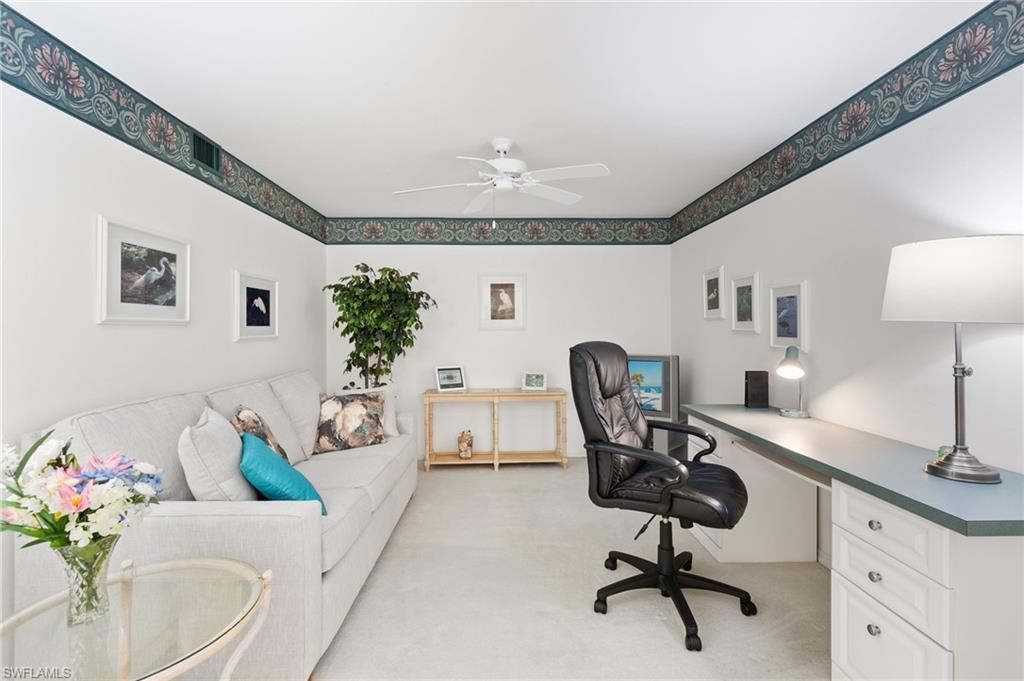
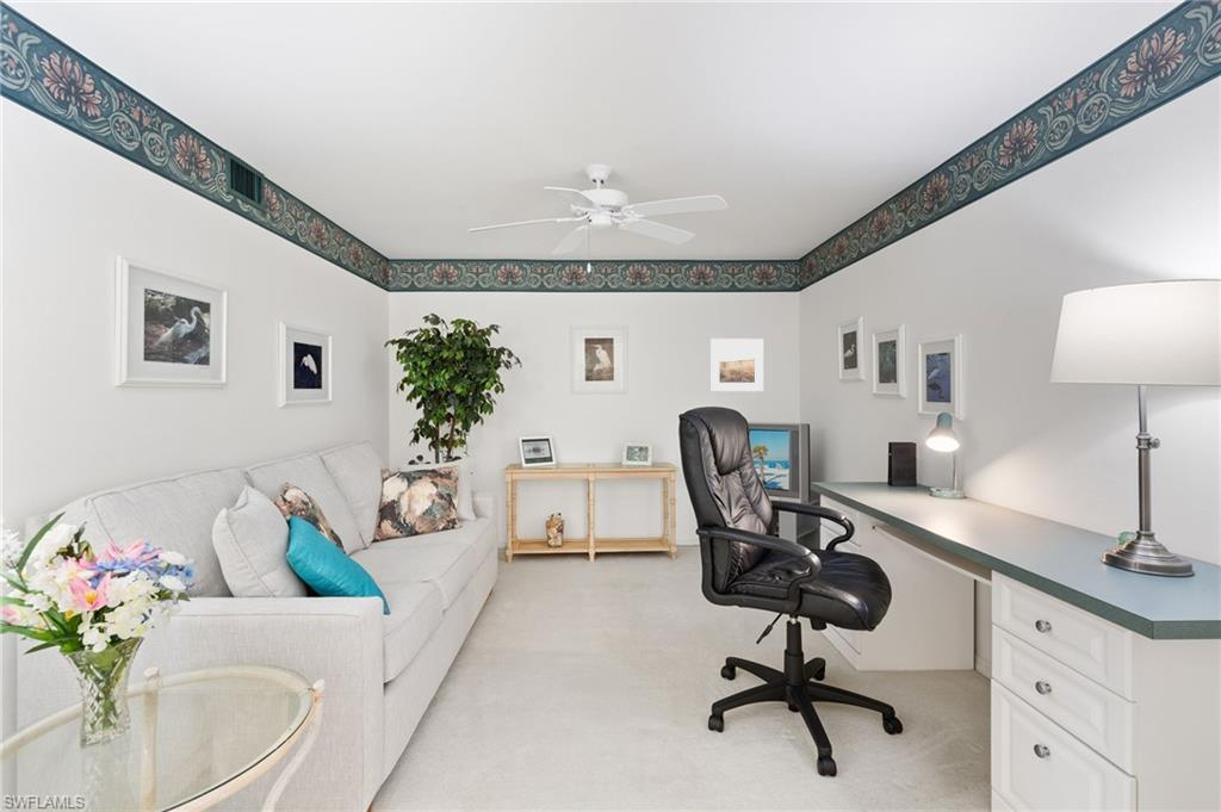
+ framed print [709,337,764,392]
